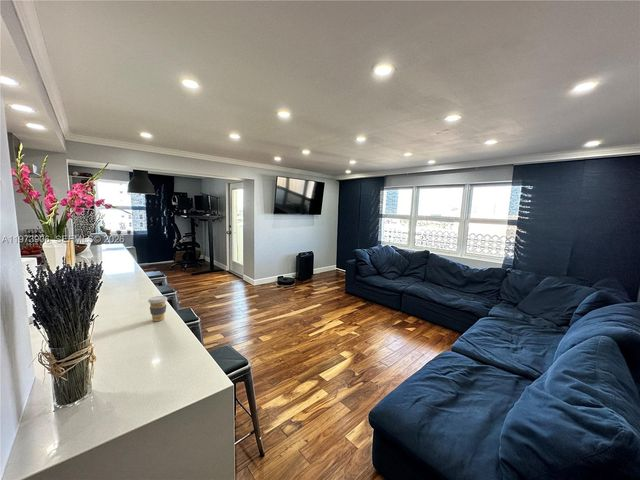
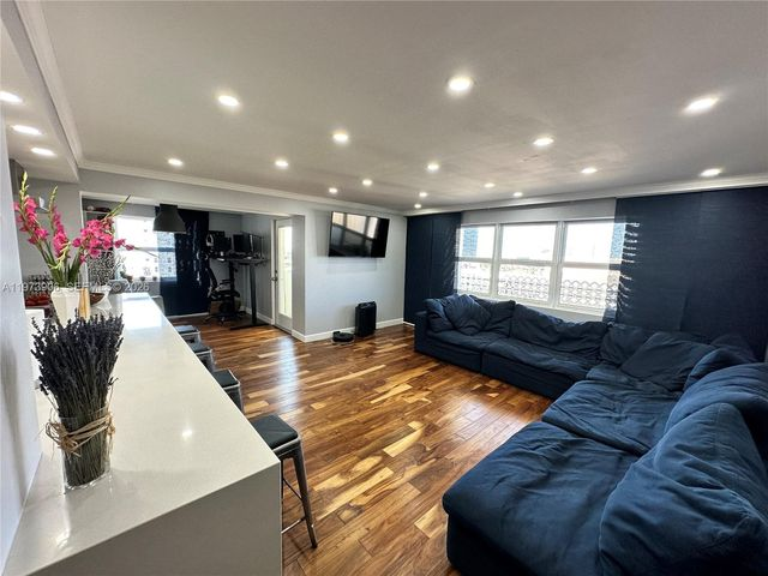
- coffee cup [147,295,168,322]
